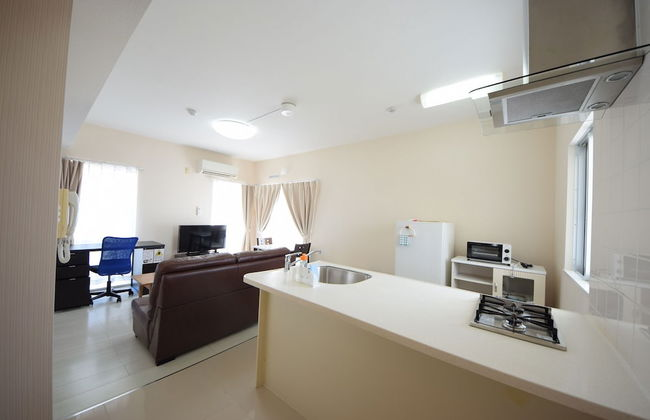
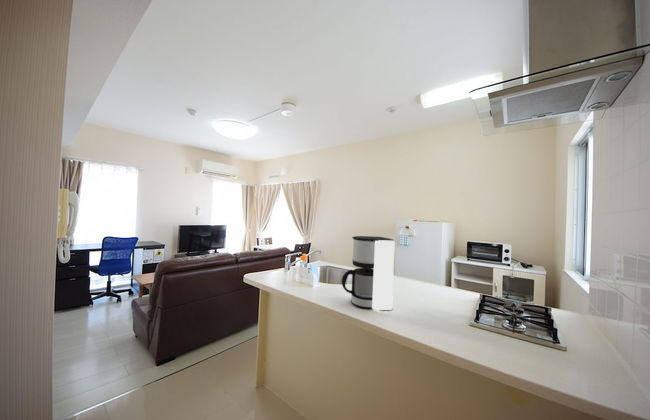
+ coffee maker [341,235,395,311]
